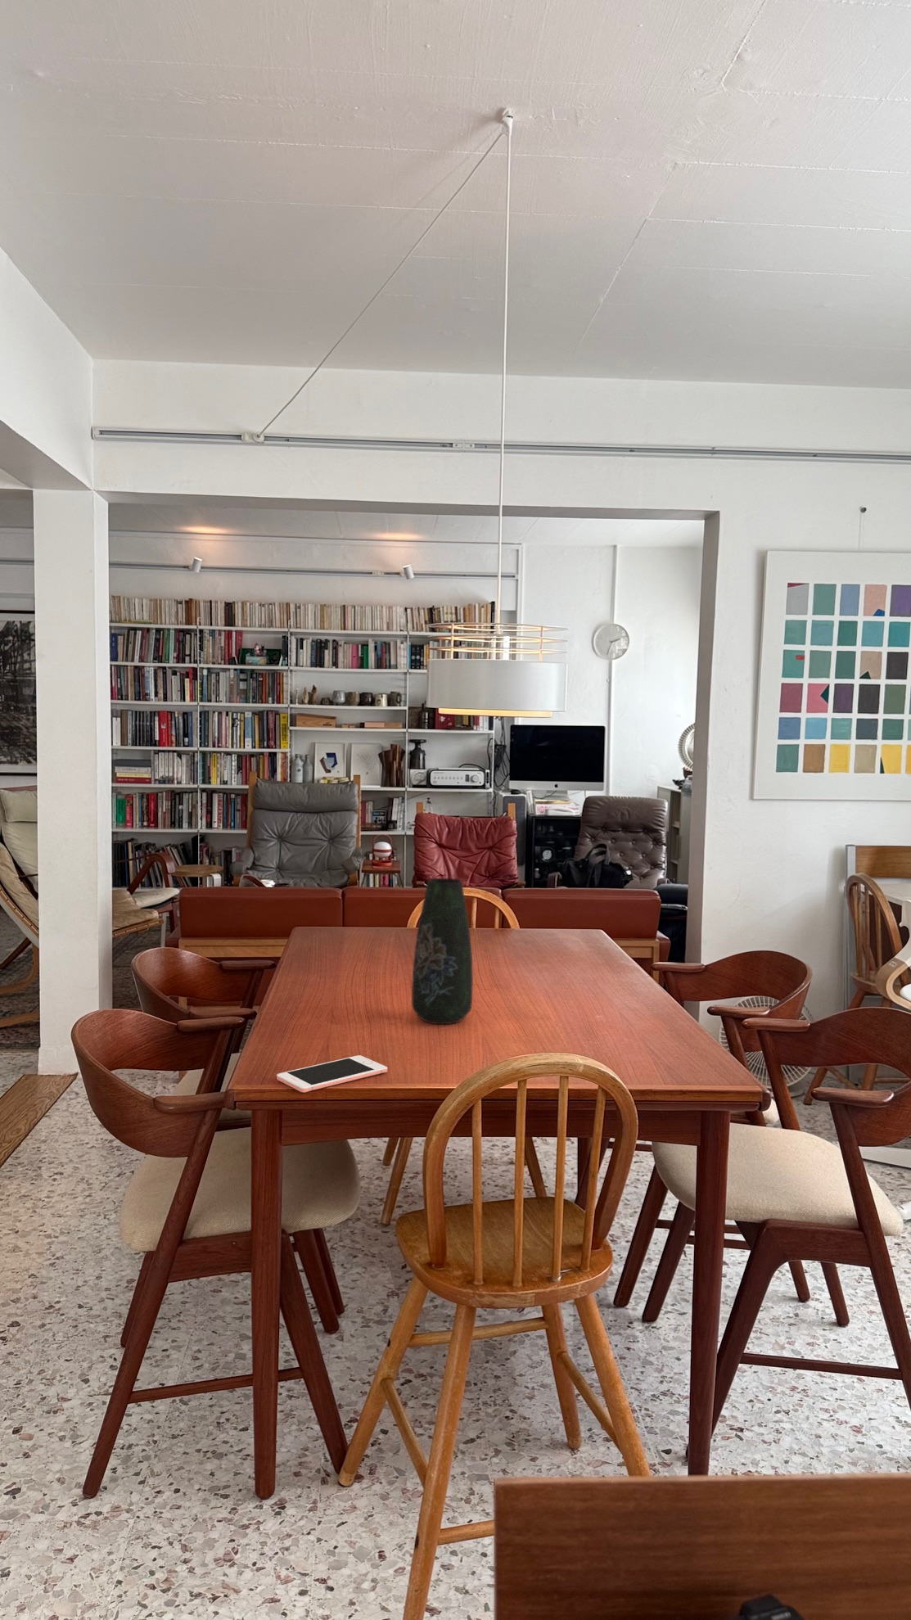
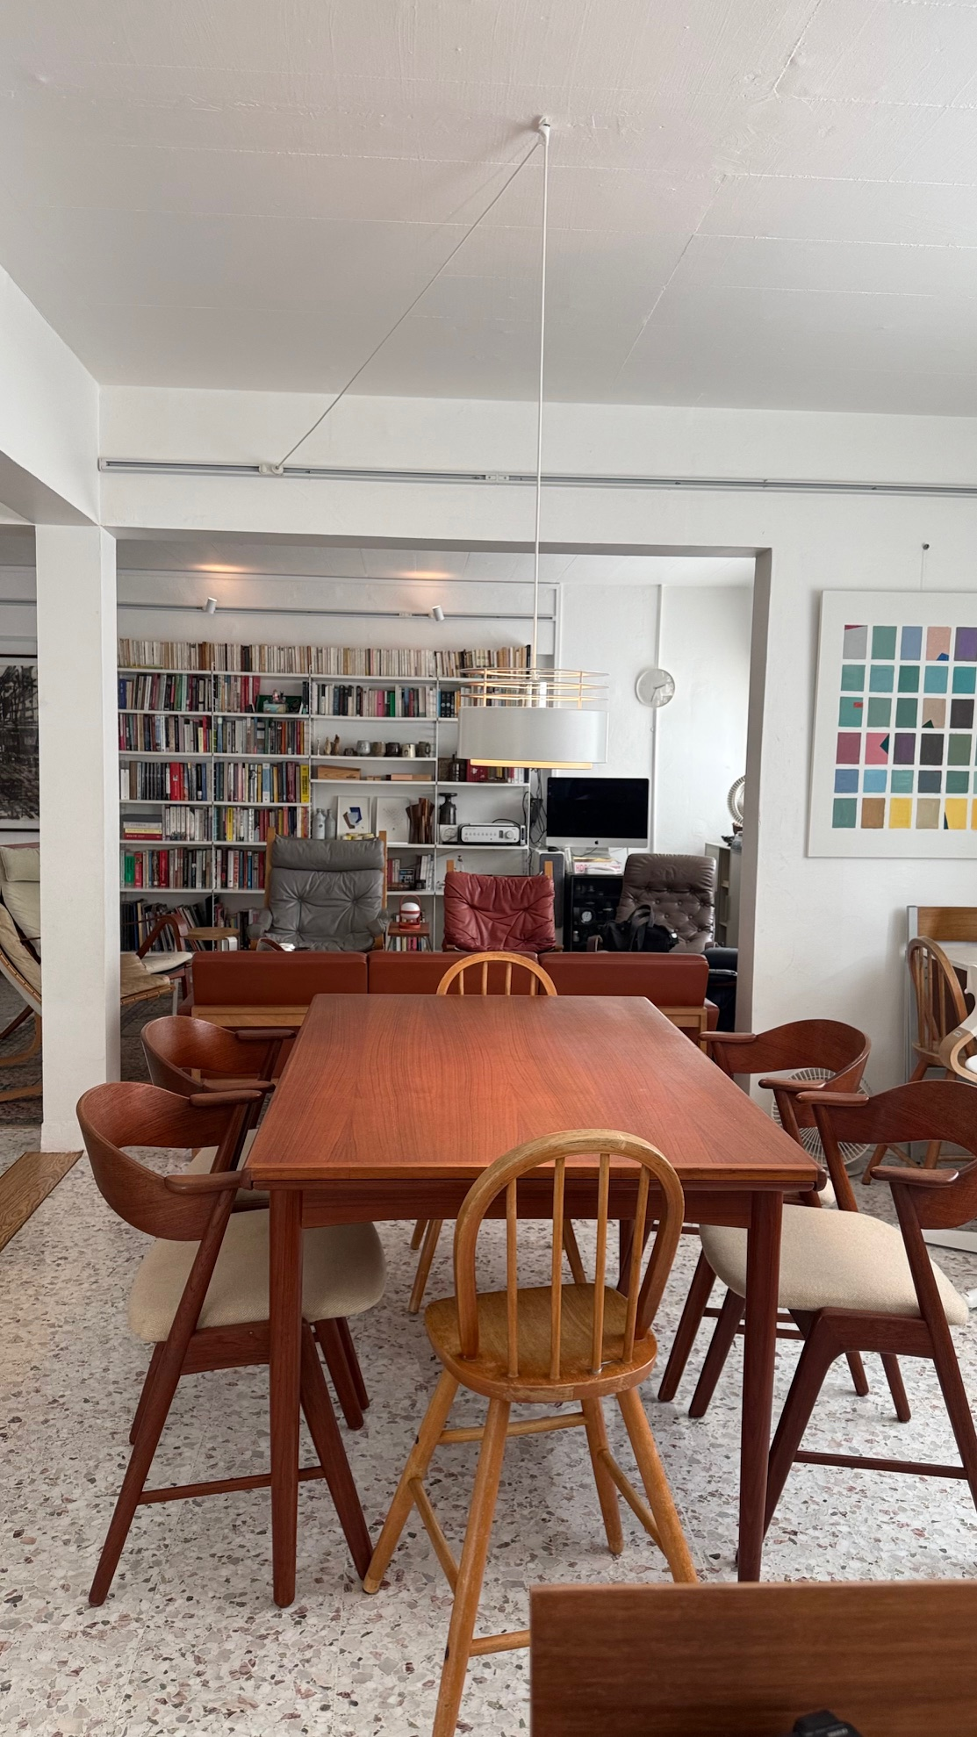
- vase [410,878,474,1025]
- cell phone [276,1055,388,1094]
